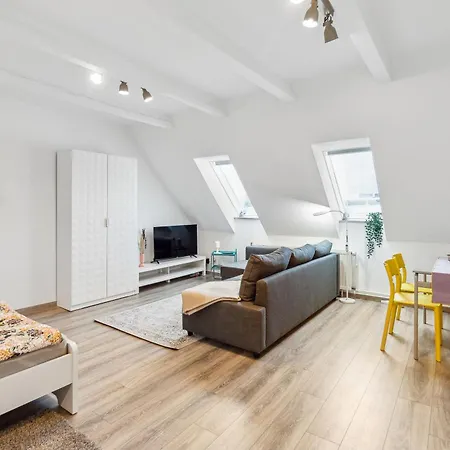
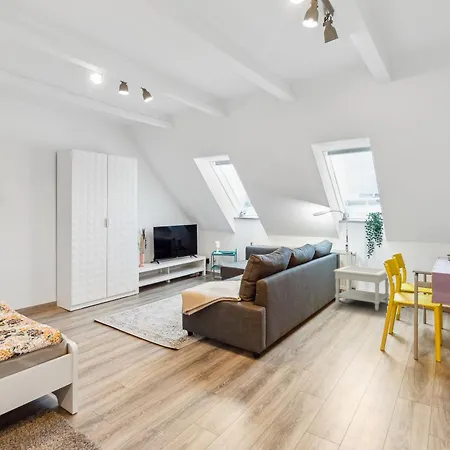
+ side table [333,265,390,311]
